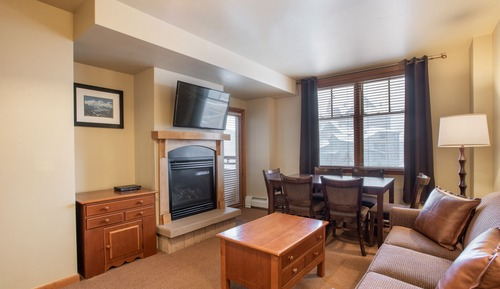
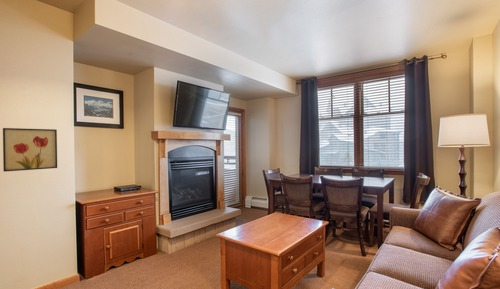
+ wall art [2,127,58,173]
